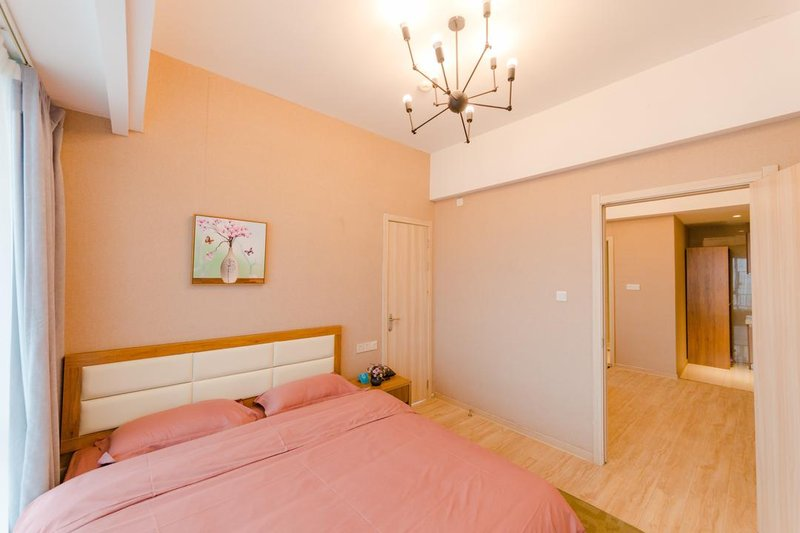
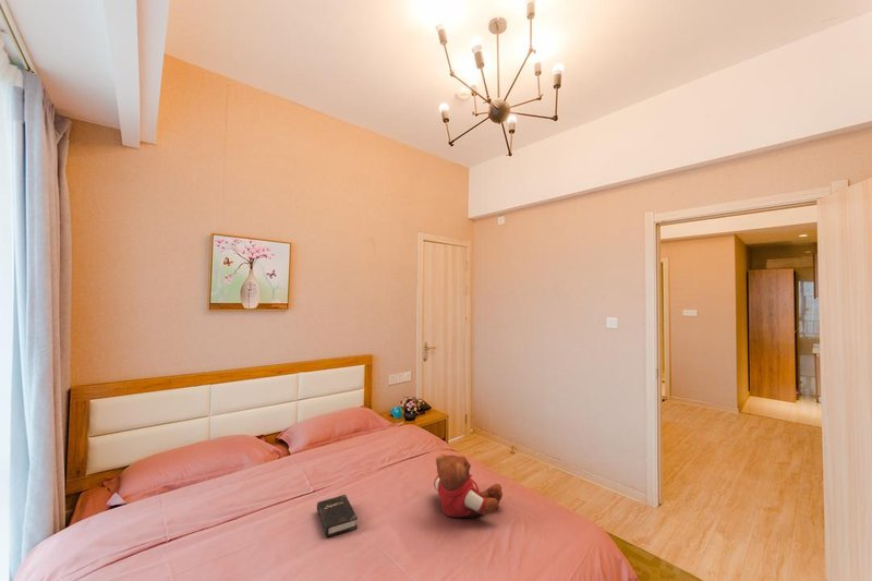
+ teddy bear [433,452,504,519]
+ hardback book [316,494,359,538]
